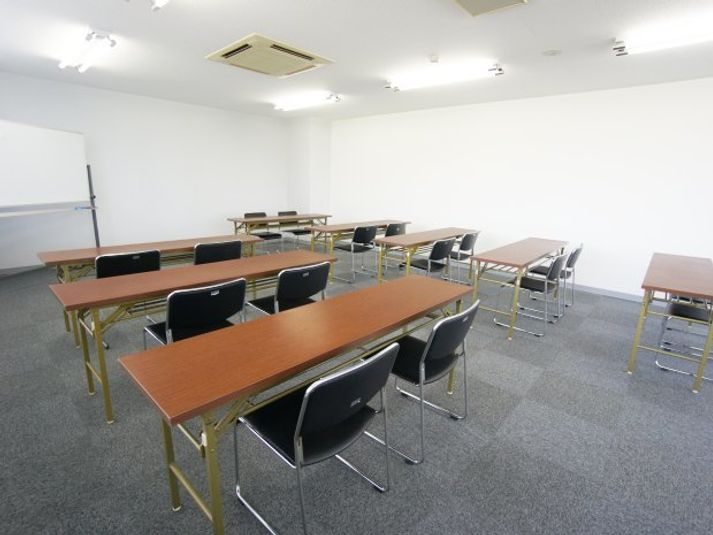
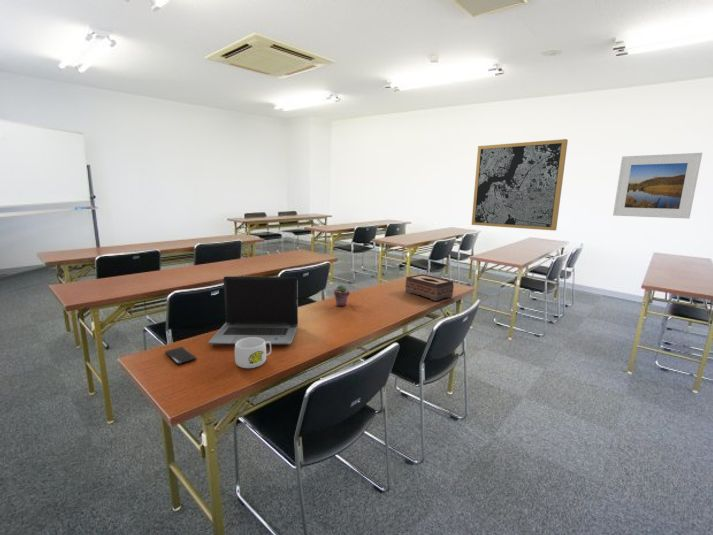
+ mug [234,337,272,369]
+ smartphone [164,346,197,365]
+ laptop computer [208,275,299,346]
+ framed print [612,152,703,220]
+ tissue box [404,273,455,302]
+ wall art [471,138,569,232]
+ potted succulent [333,283,351,307]
